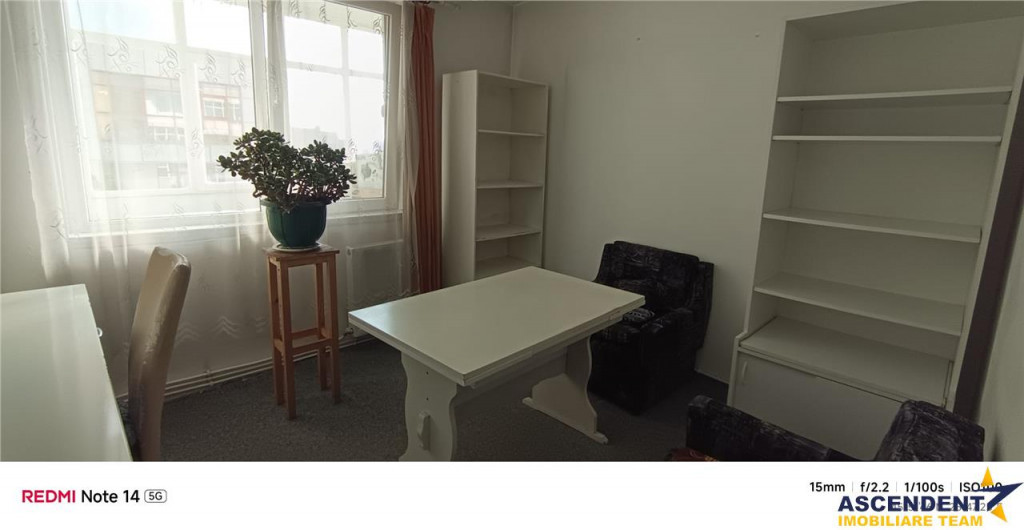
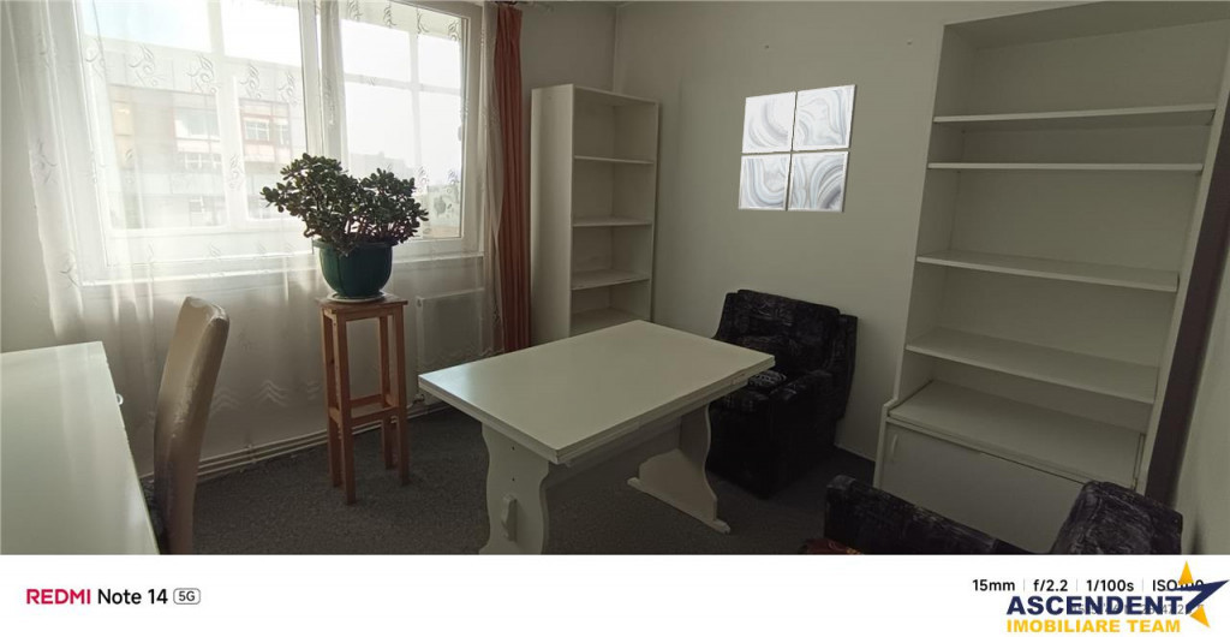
+ wall art [738,83,859,214]
